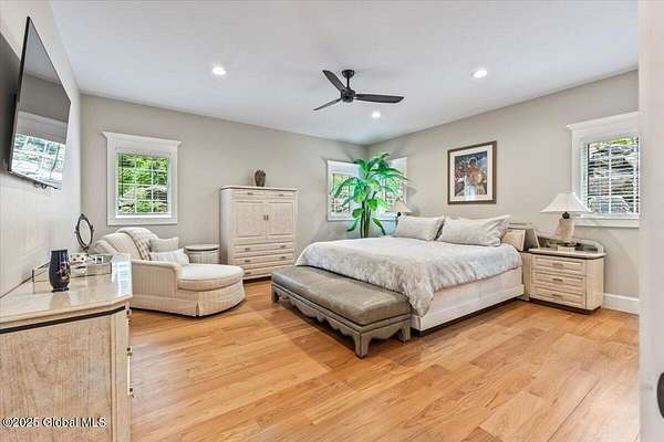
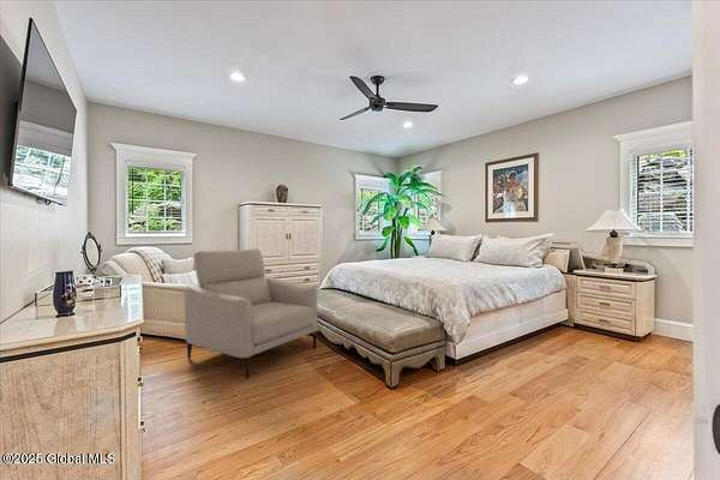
+ armchair [184,247,318,379]
